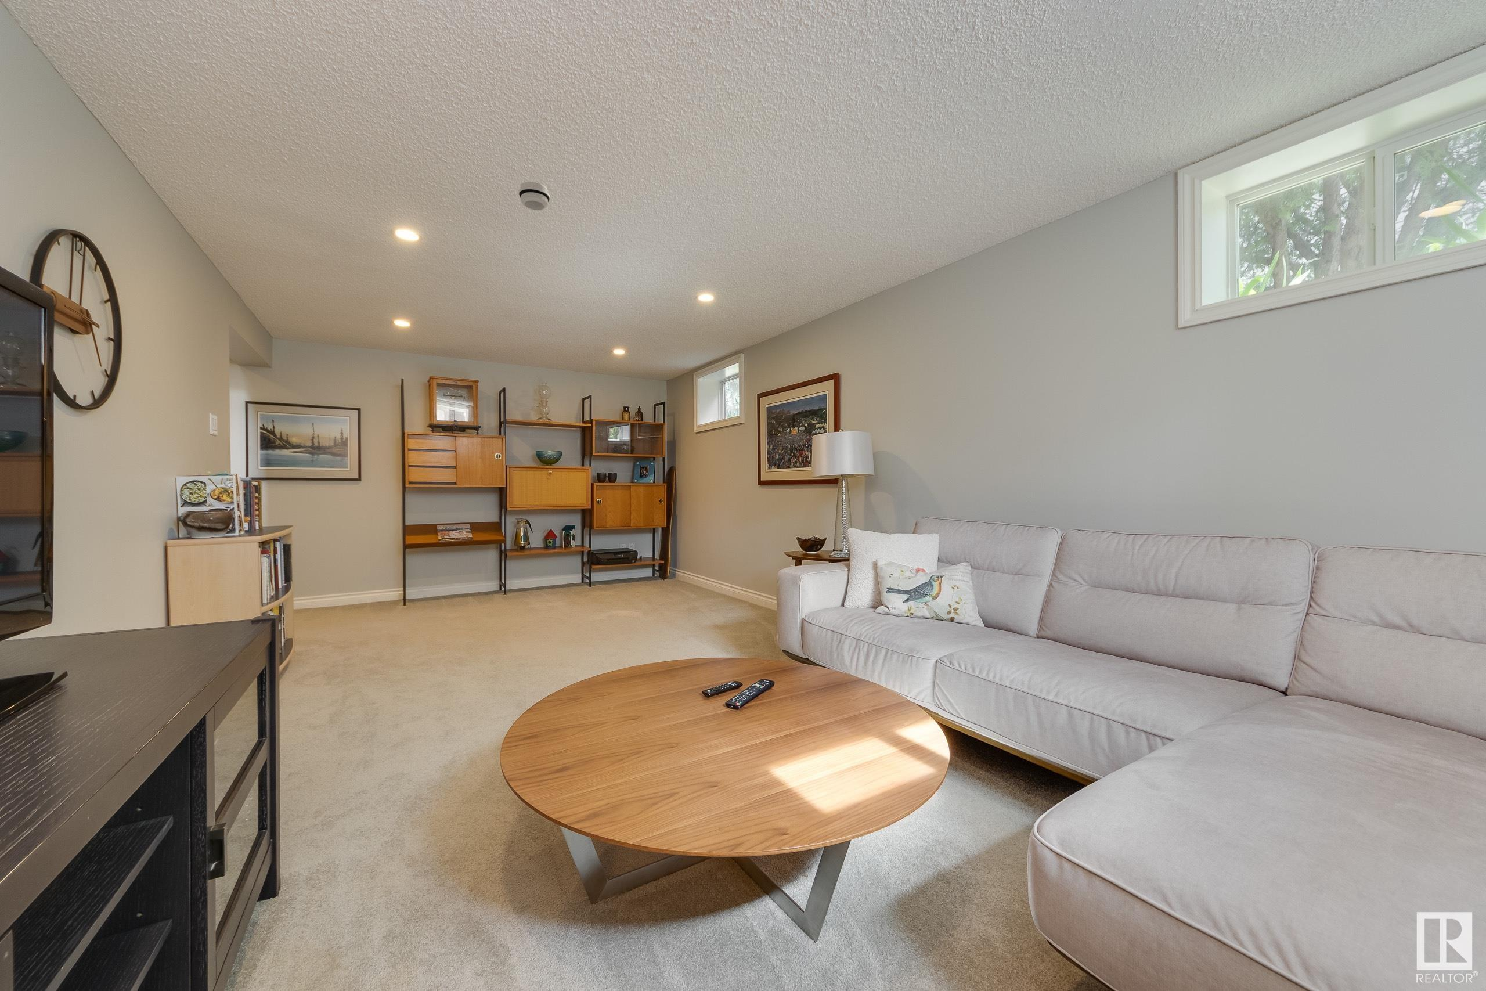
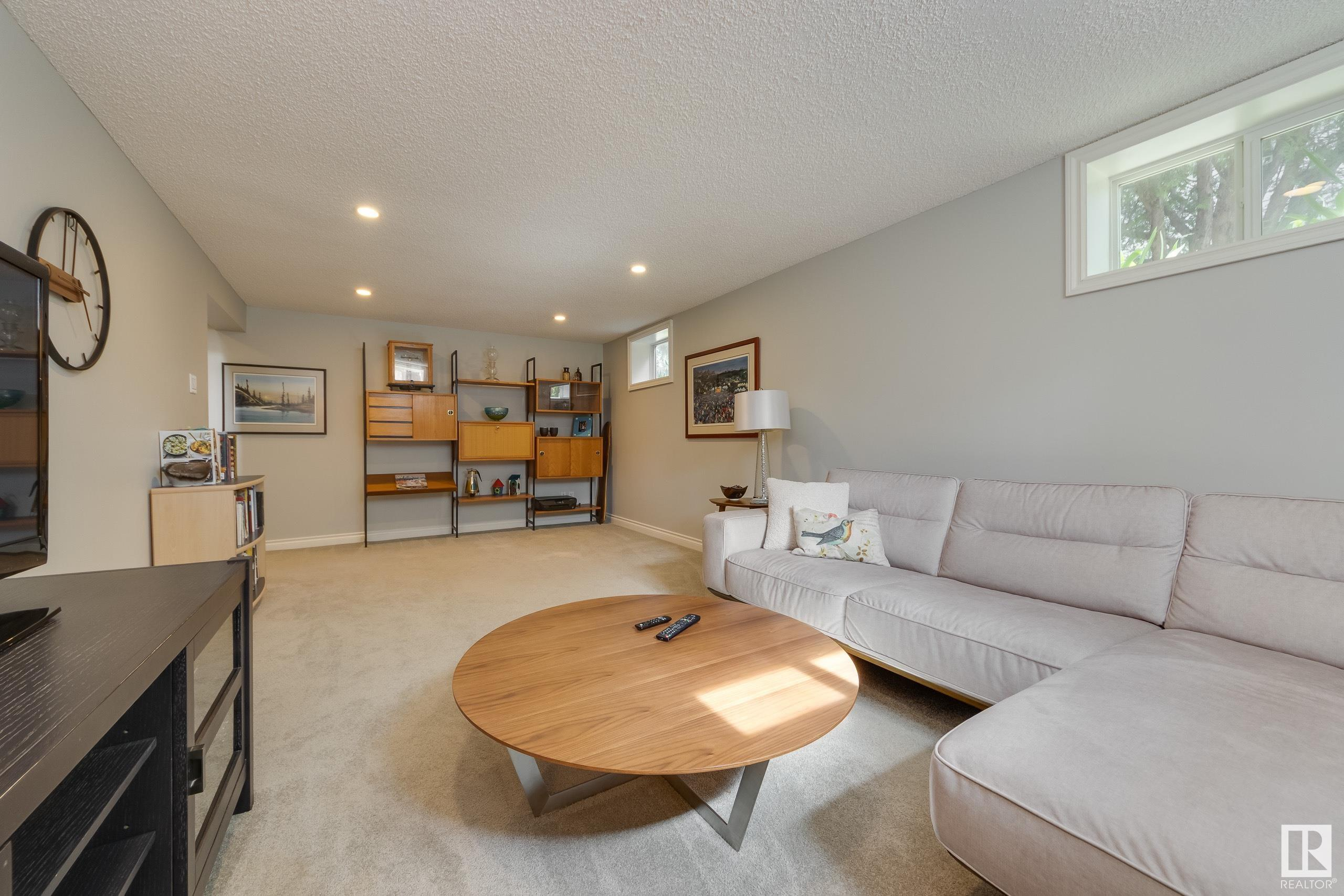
- smoke detector [519,181,551,211]
